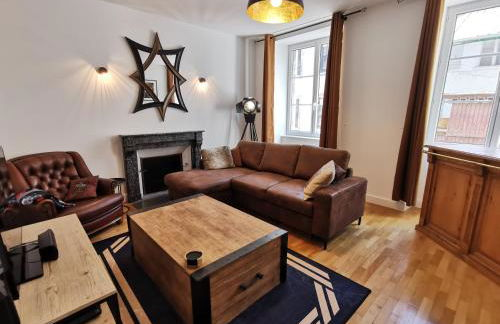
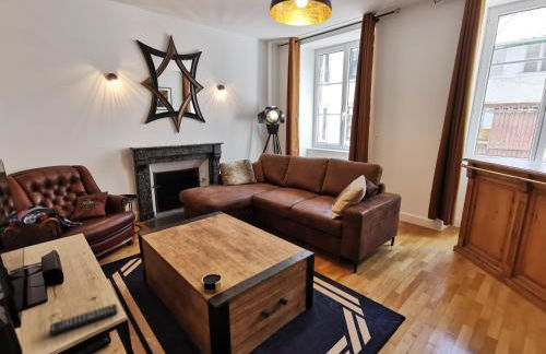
+ remote control [48,303,119,337]
